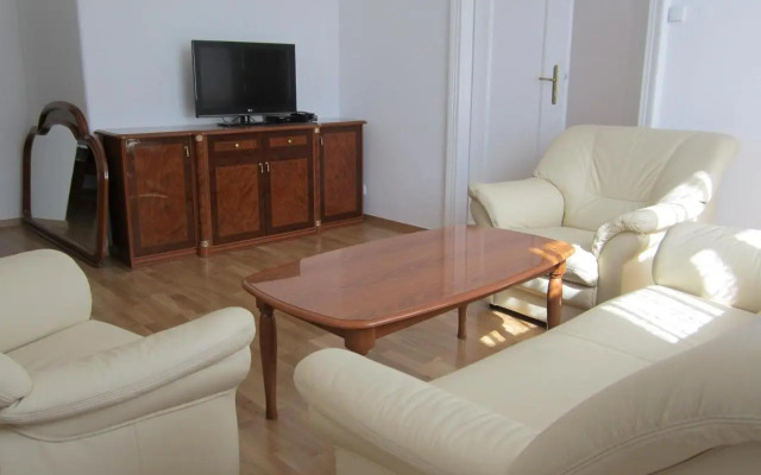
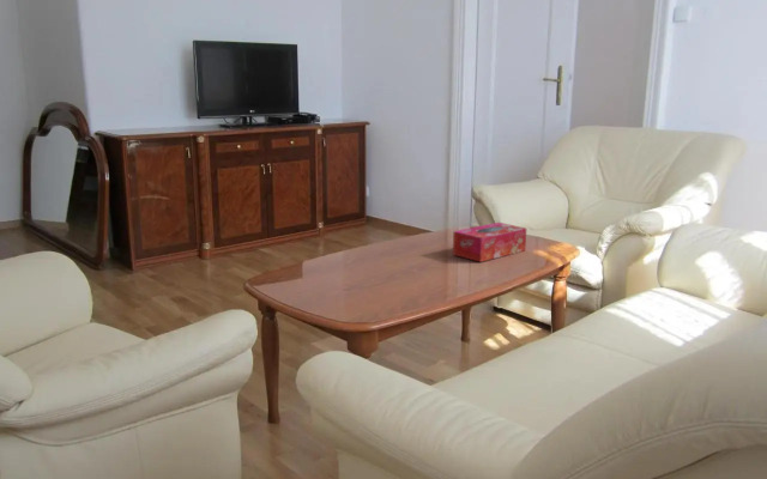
+ tissue box [452,222,527,263]
